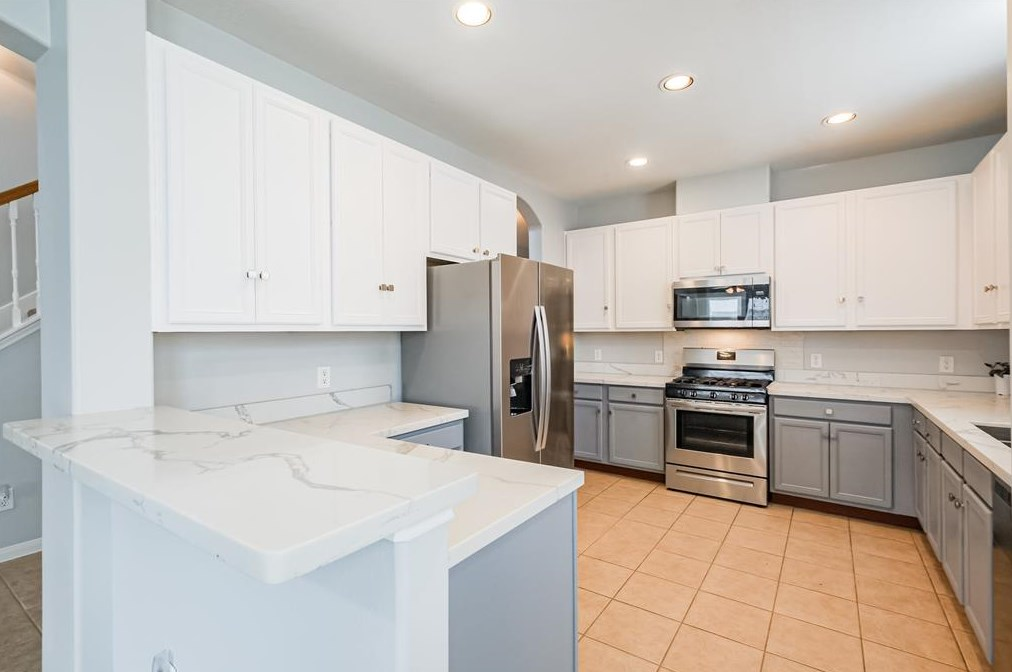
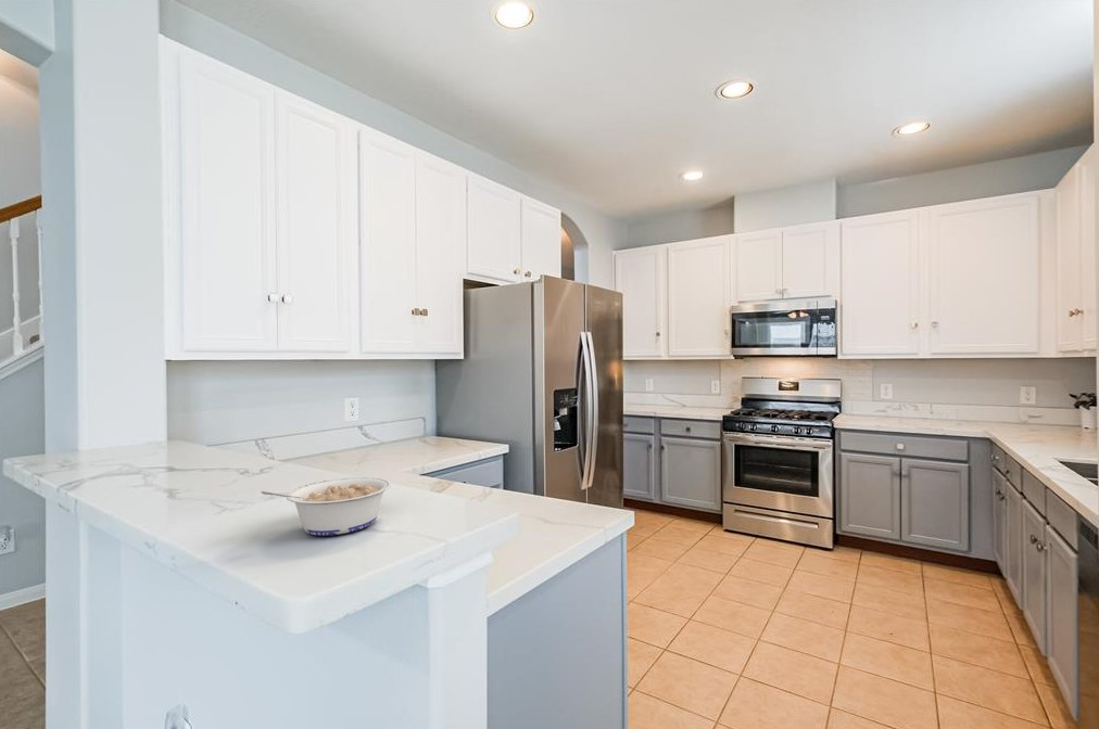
+ legume [261,476,392,536]
